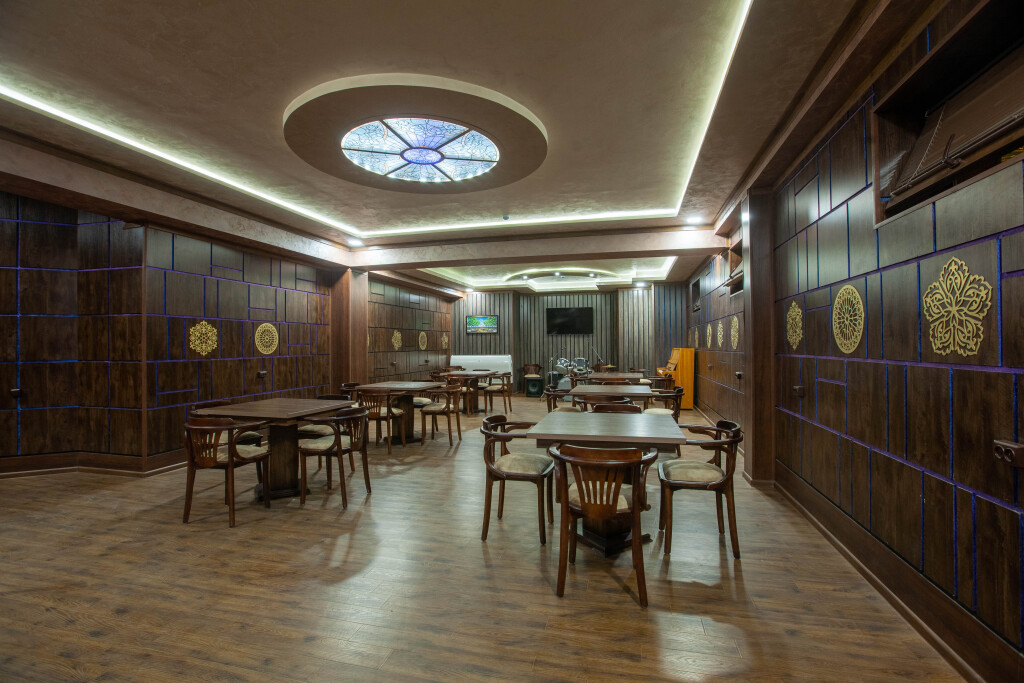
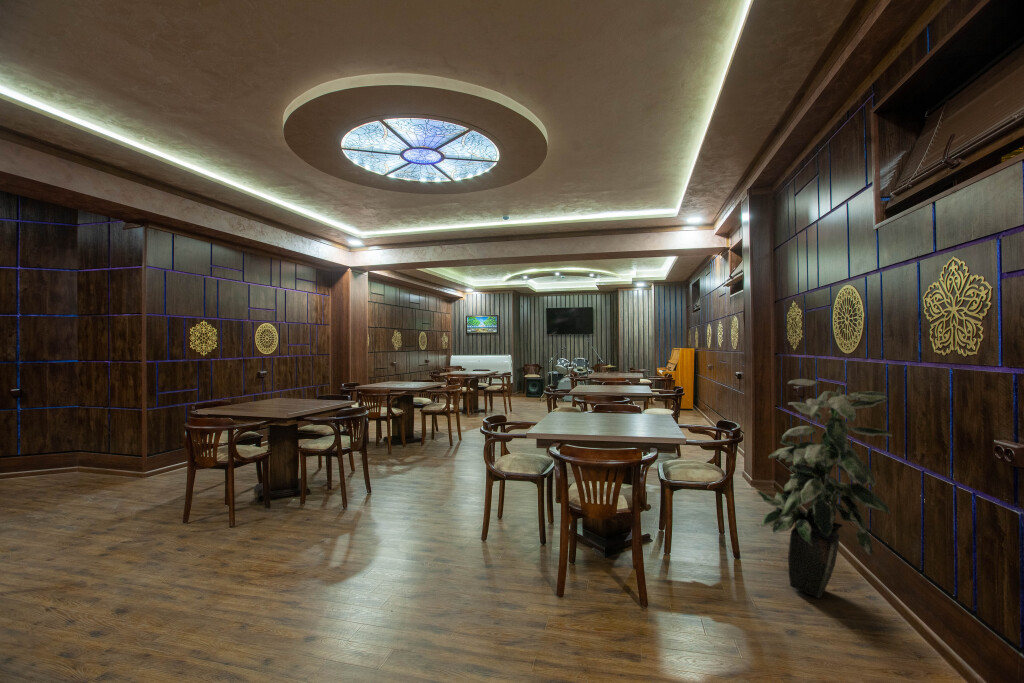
+ indoor plant [756,378,893,599]
